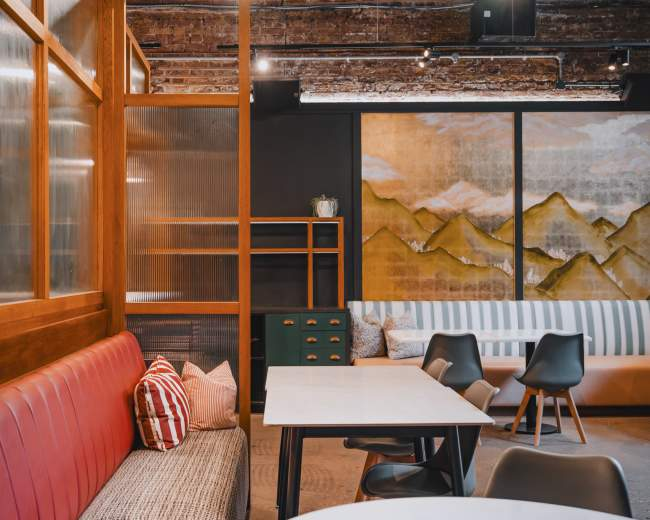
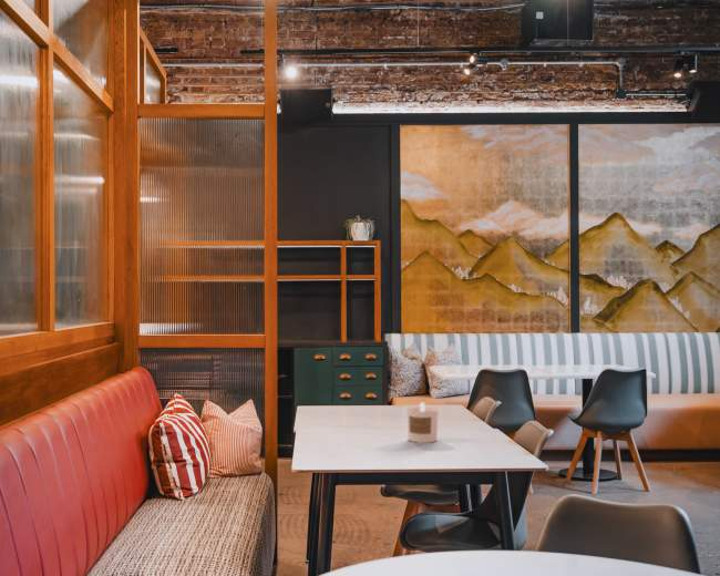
+ candle [407,401,439,444]
